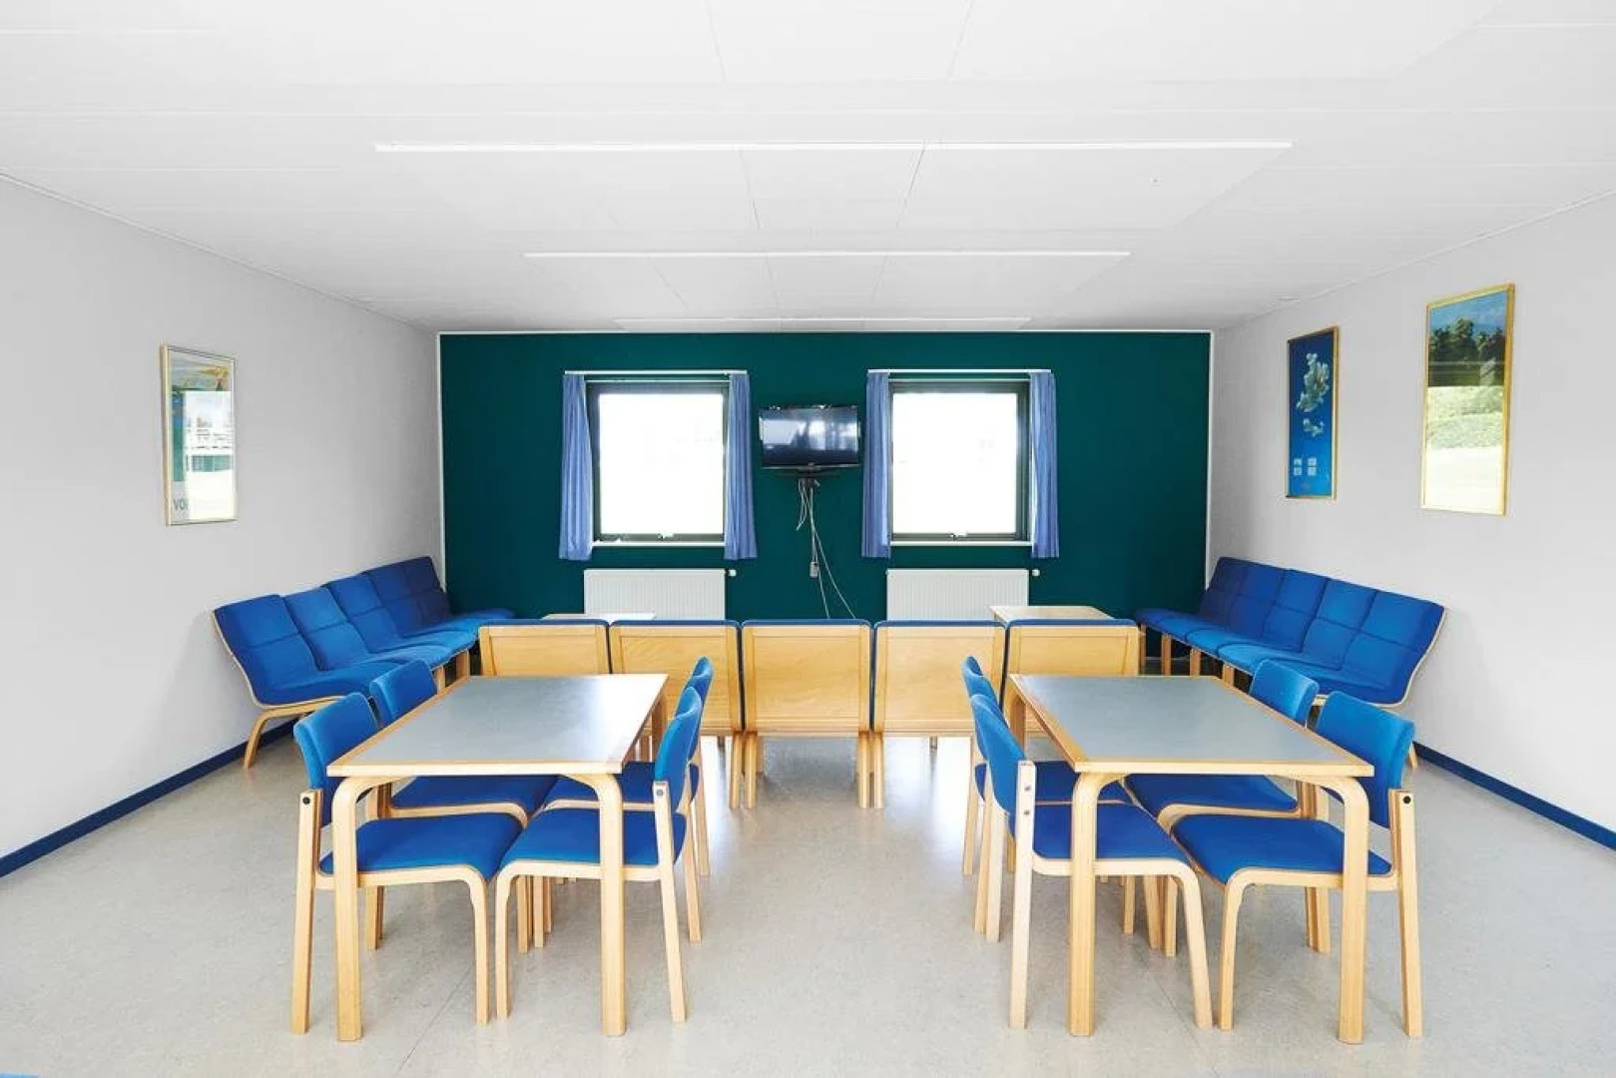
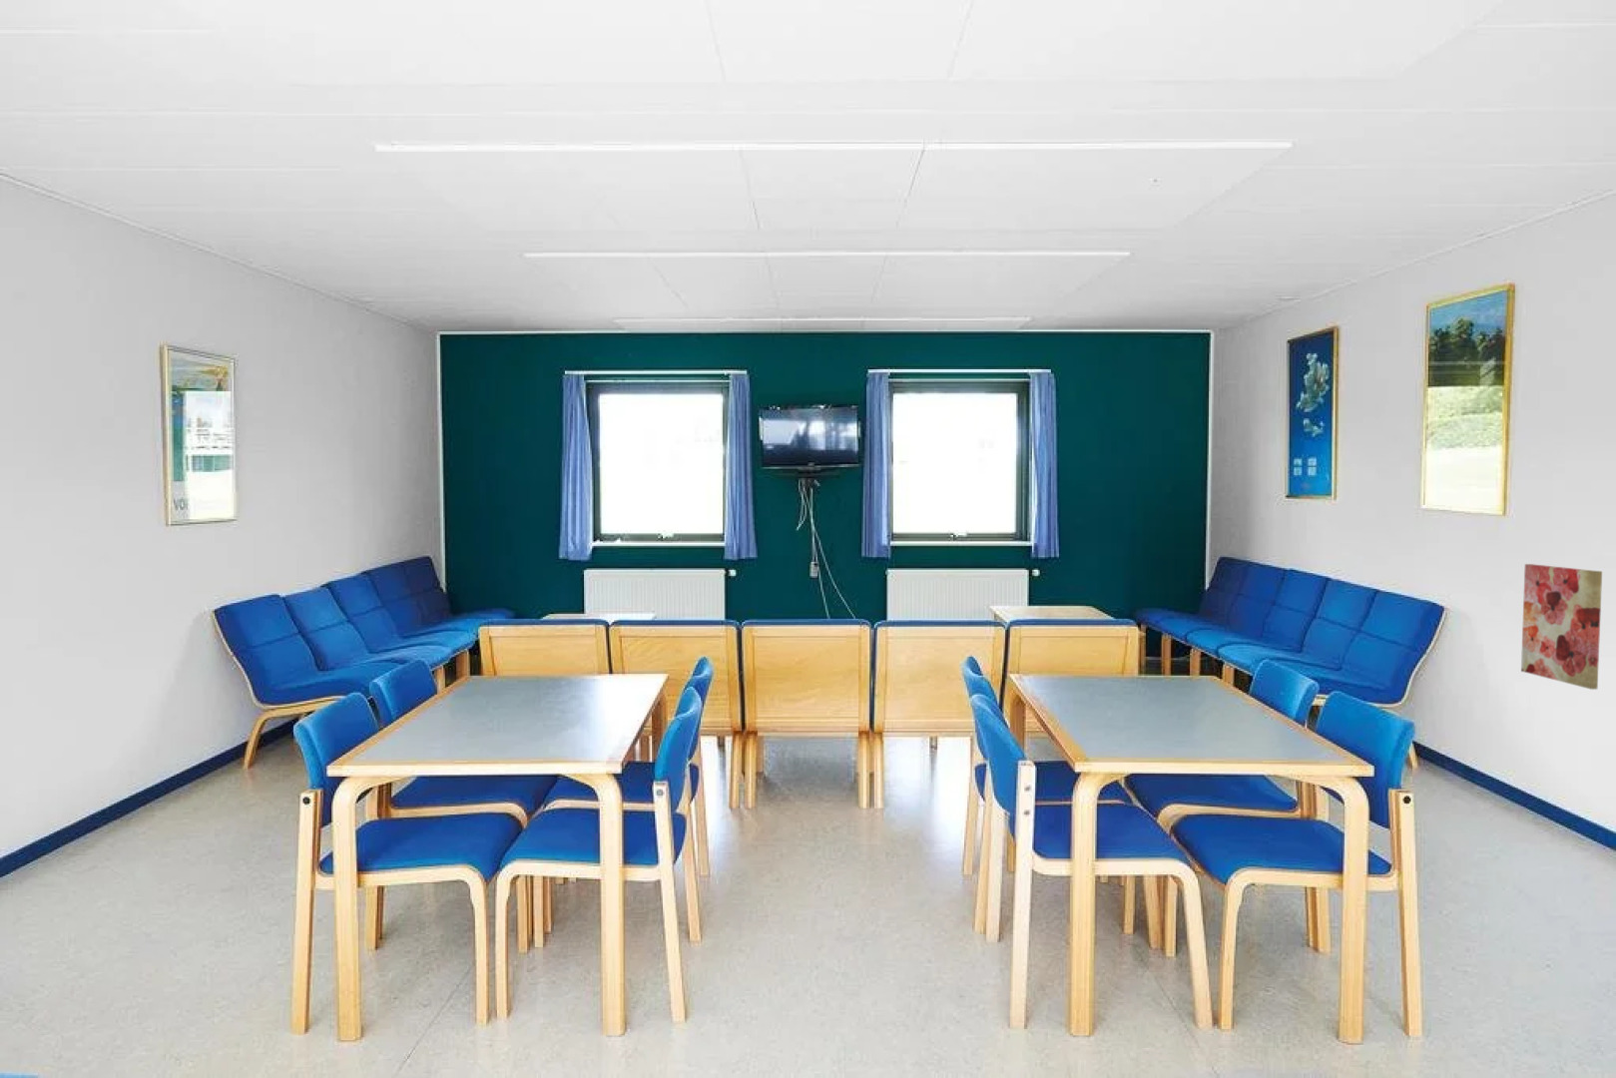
+ wall art [1520,563,1603,691]
